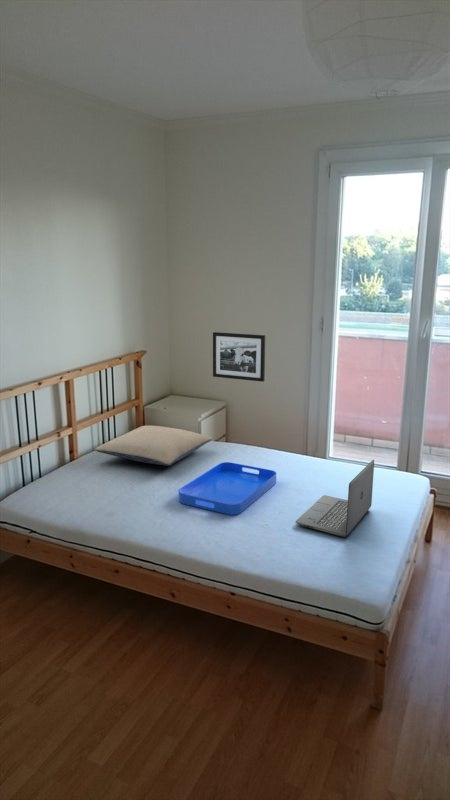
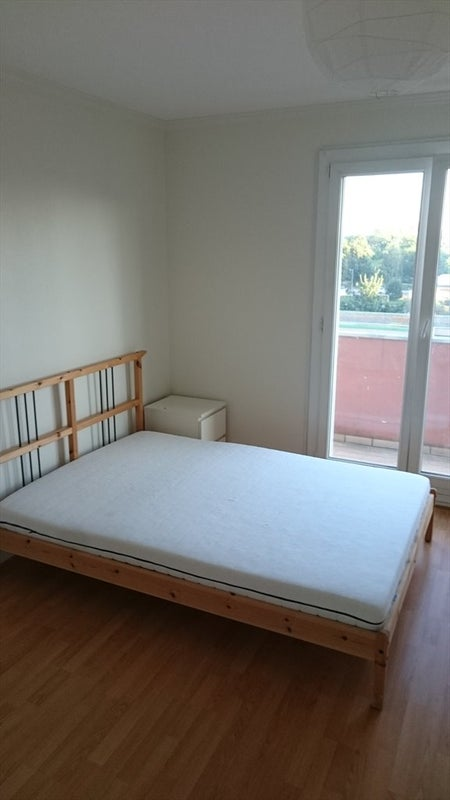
- serving tray [178,461,277,516]
- pillow [94,425,213,467]
- picture frame [212,331,266,383]
- laptop [295,459,375,538]
